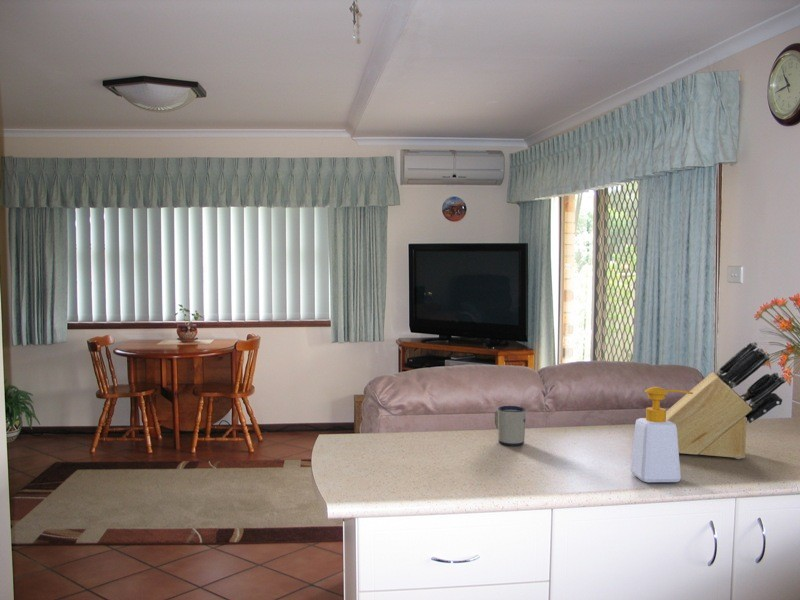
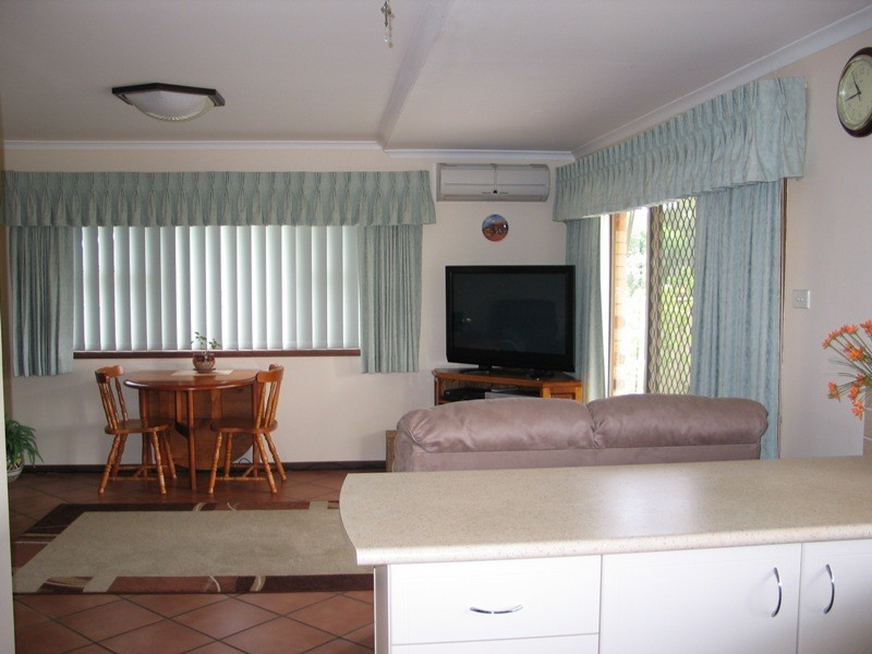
- soap bottle [629,386,693,483]
- mug [494,405,527,446]
- knife block [666,340,787,460]
